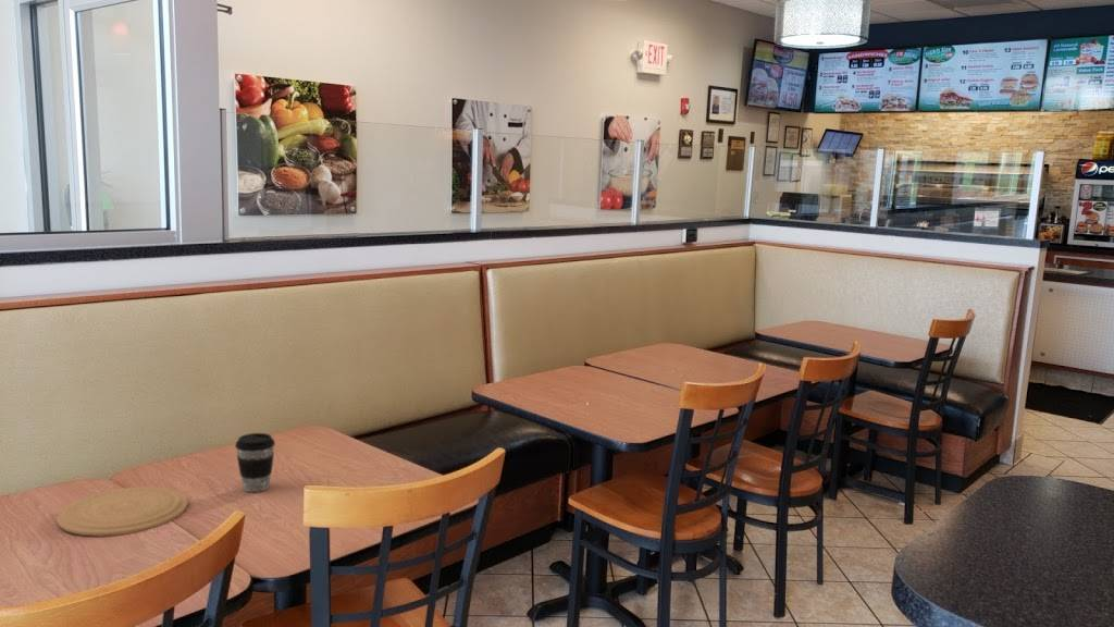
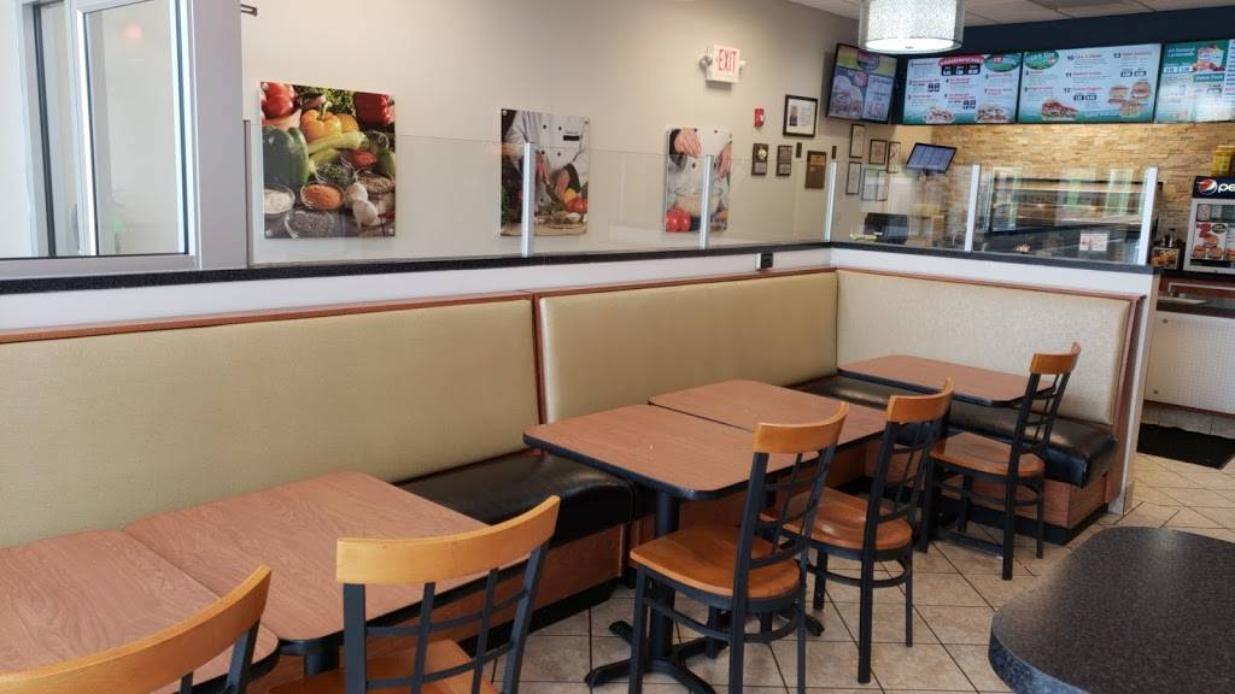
- coffee cup [234,432,276,493]
- plate [55,485,189,538]
